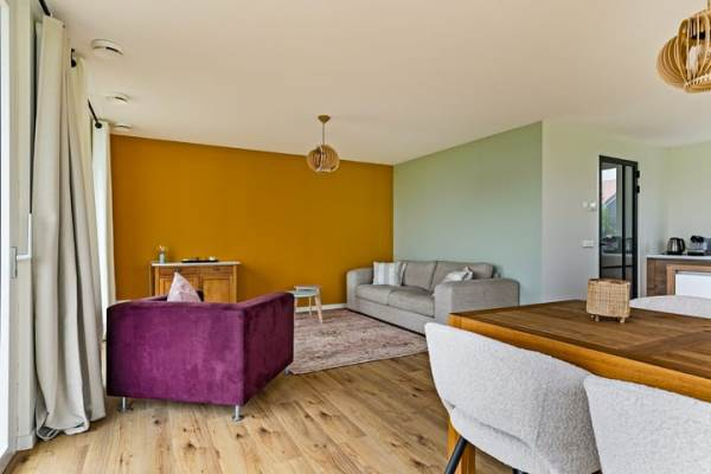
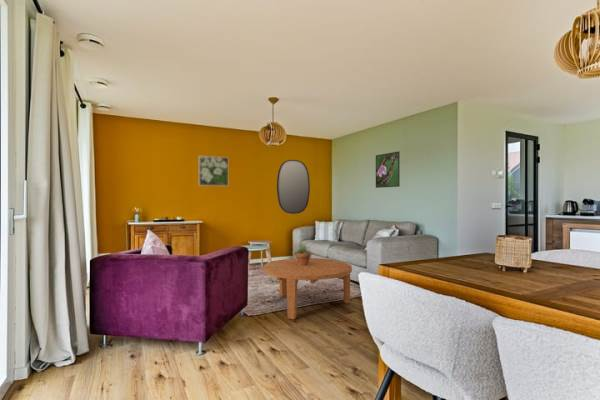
+ home mirror [276,159,311,215]
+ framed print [198,155,229,187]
+ potted plant [291,241,315,265]
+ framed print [375,150,401,189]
+ coffee table [262,257,353,320]
